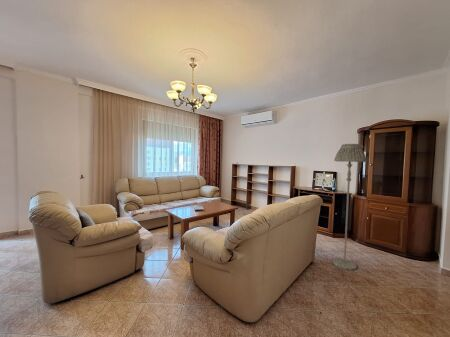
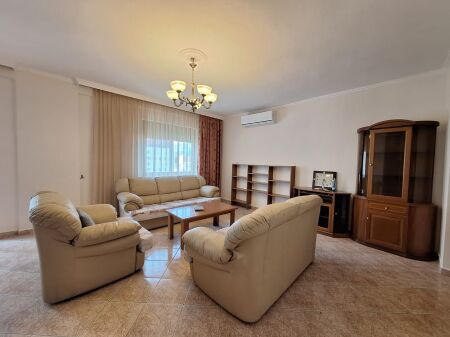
- floor lamp [332,143,368,271]
